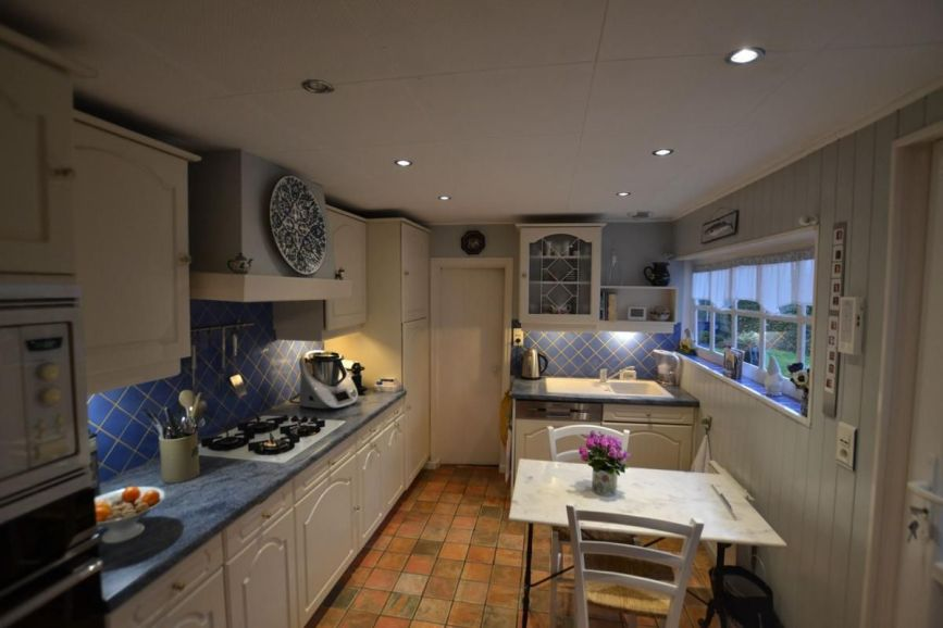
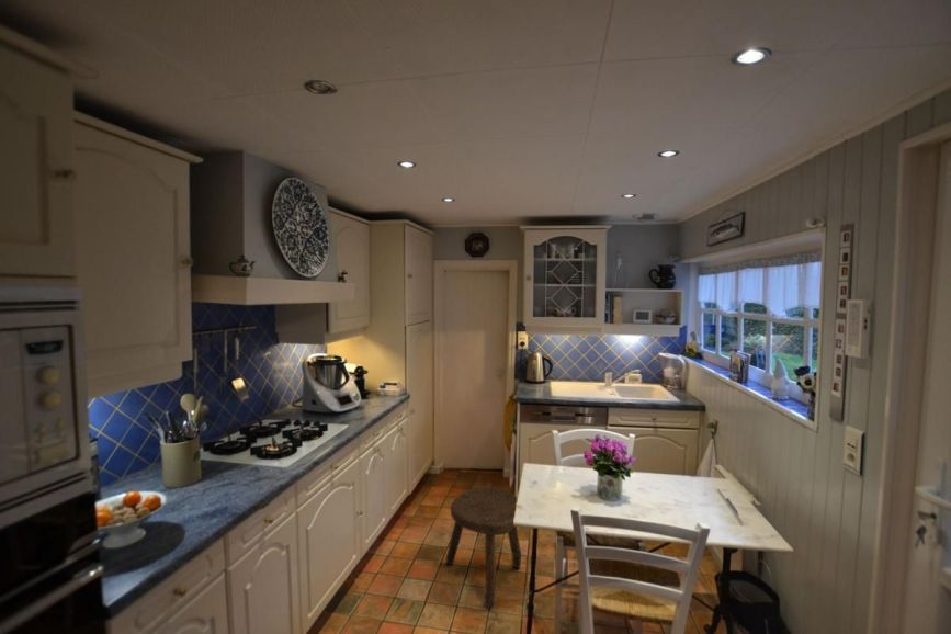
+ stool [445,487,522,609]
